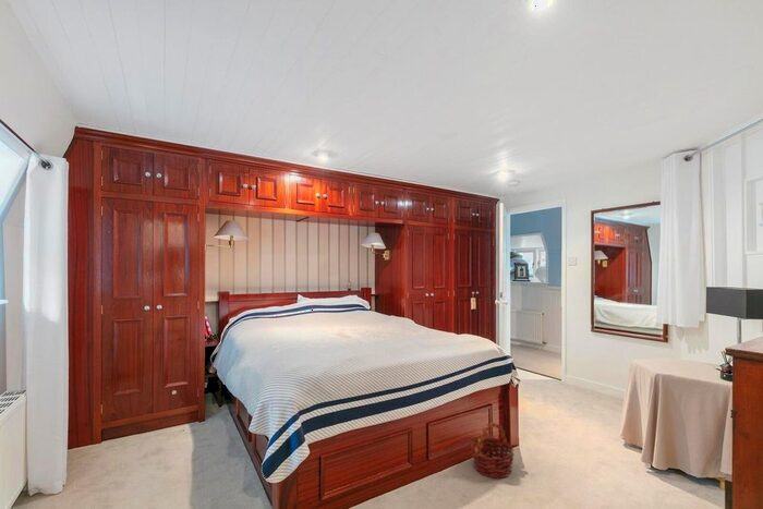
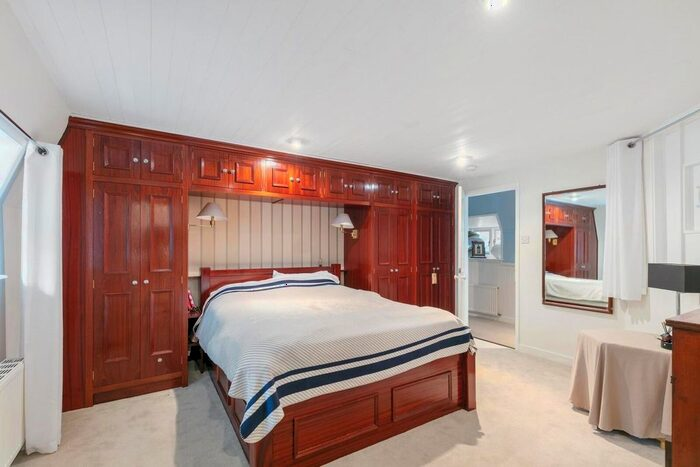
- basket [470,422,516,480]
